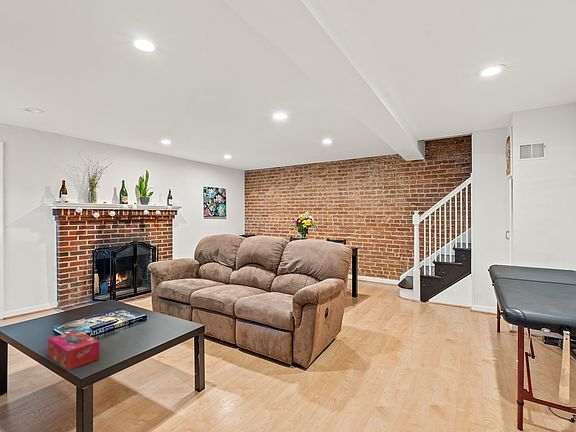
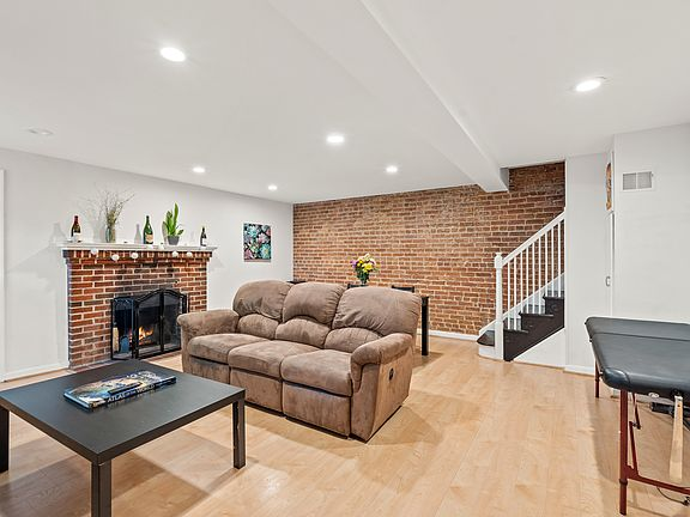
- tissue box [47,330,100,371]
